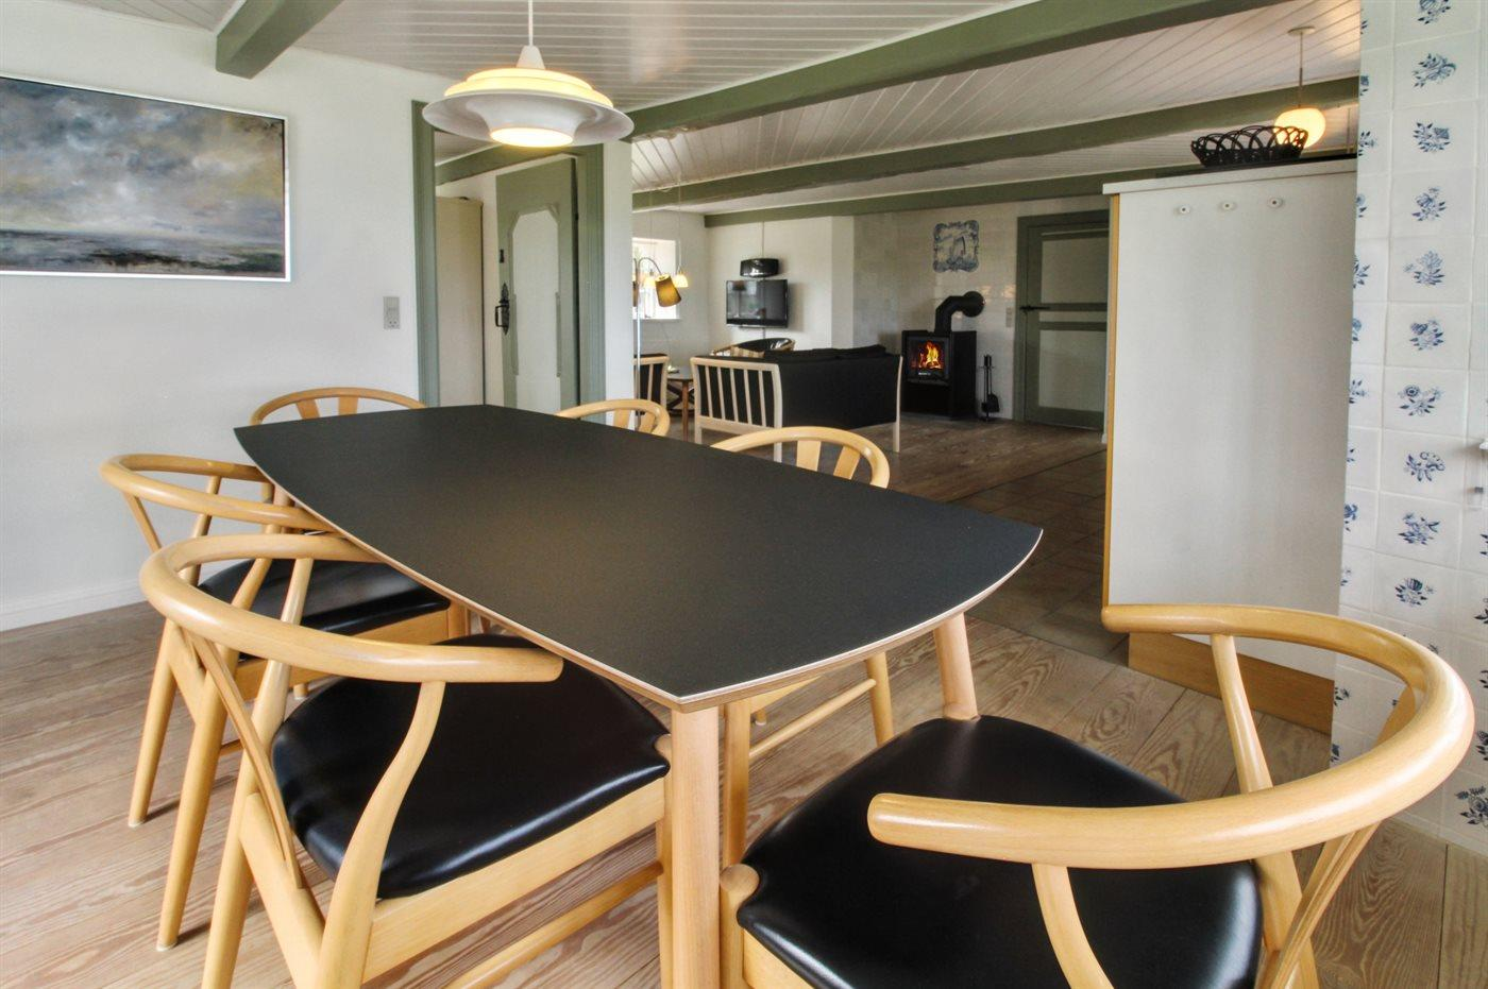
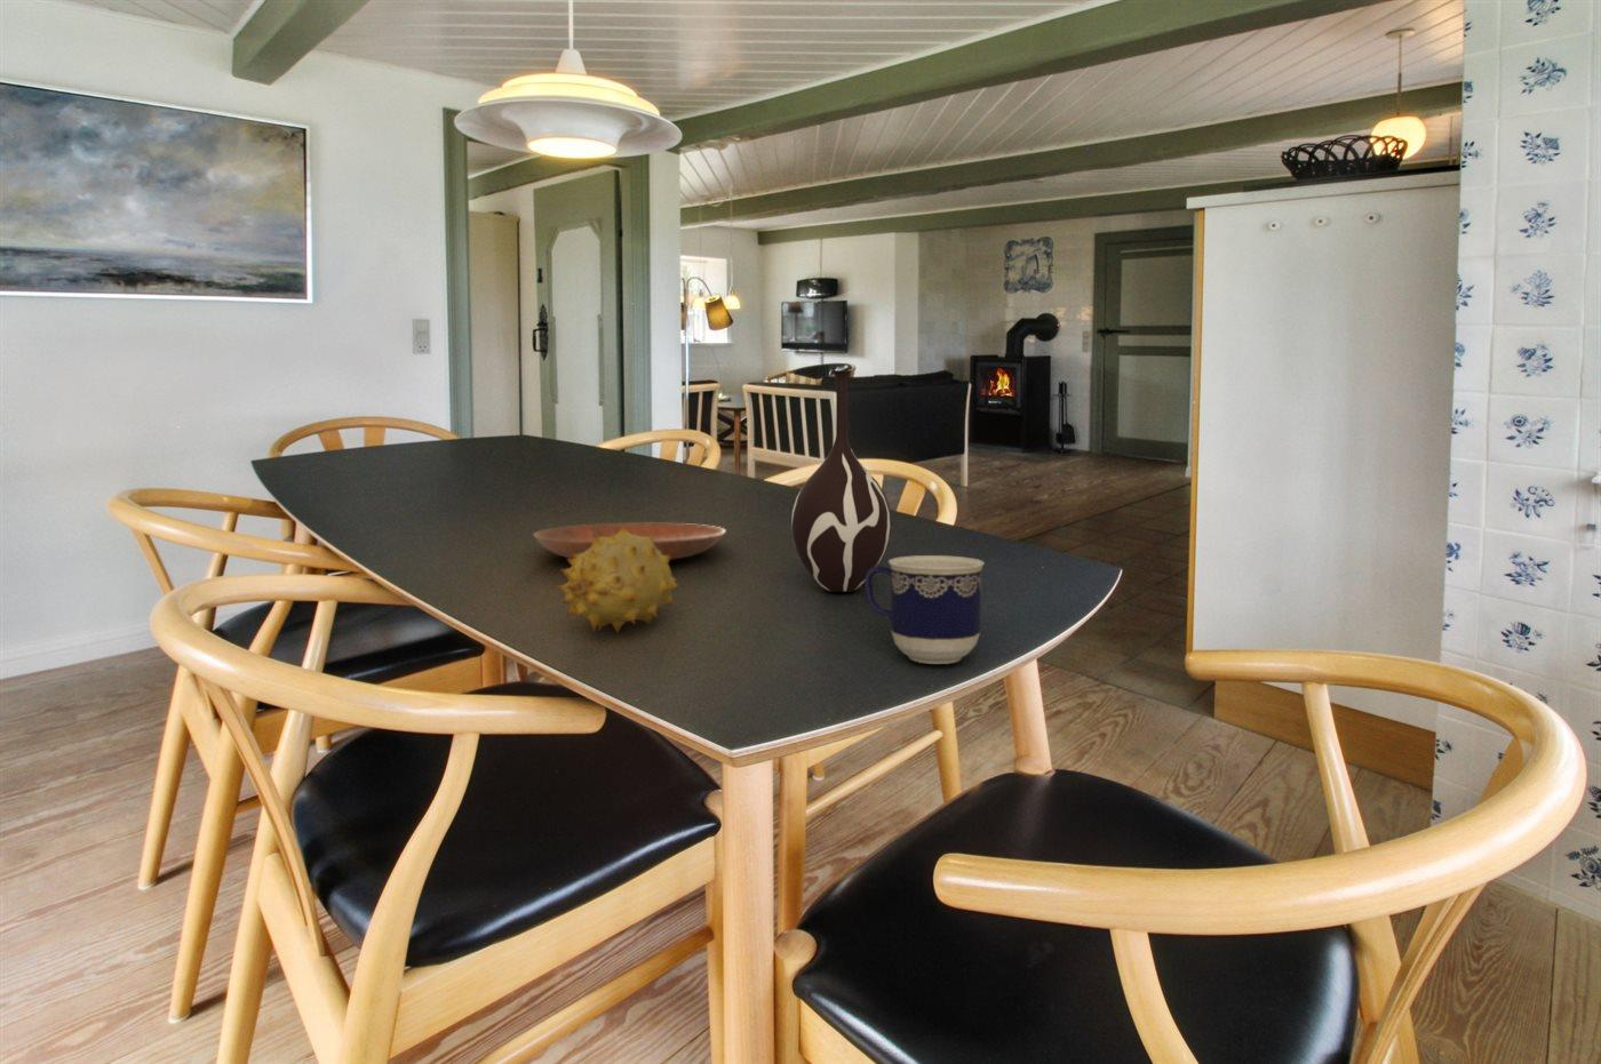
+ vase [790,369,893,593]
+ bowl [533,522,726,562]
+ cup [863,555,986,665]
+ fruit [556,527,681,634]
